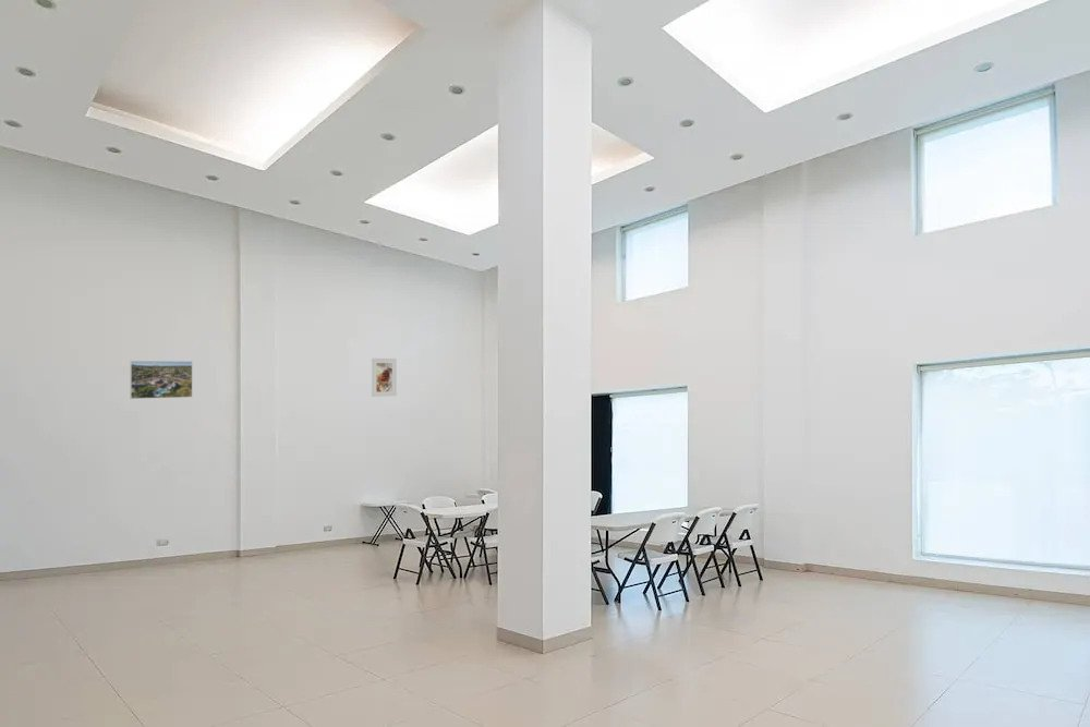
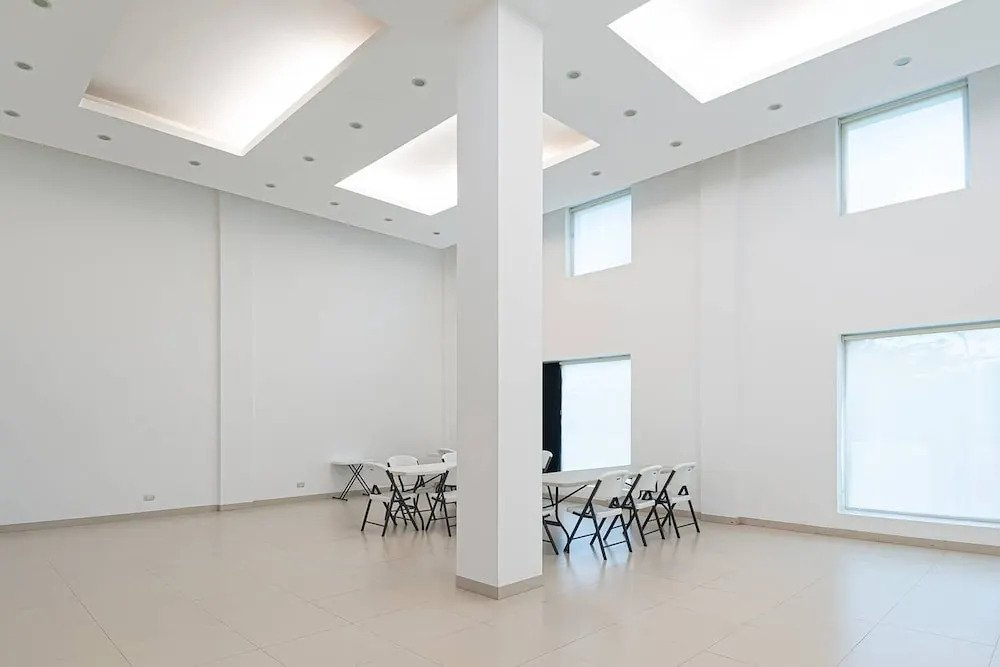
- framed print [129,360,193,400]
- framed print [371,358,398,398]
